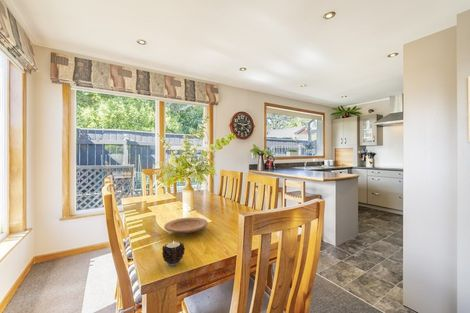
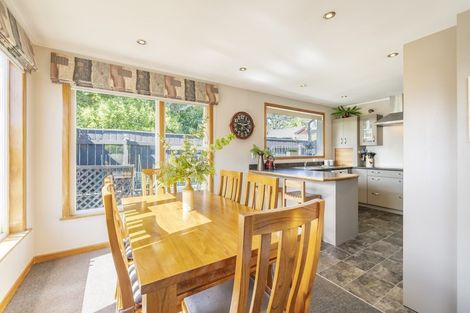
- plate [163,217,209,235]
- candle [161,241,186,266]
